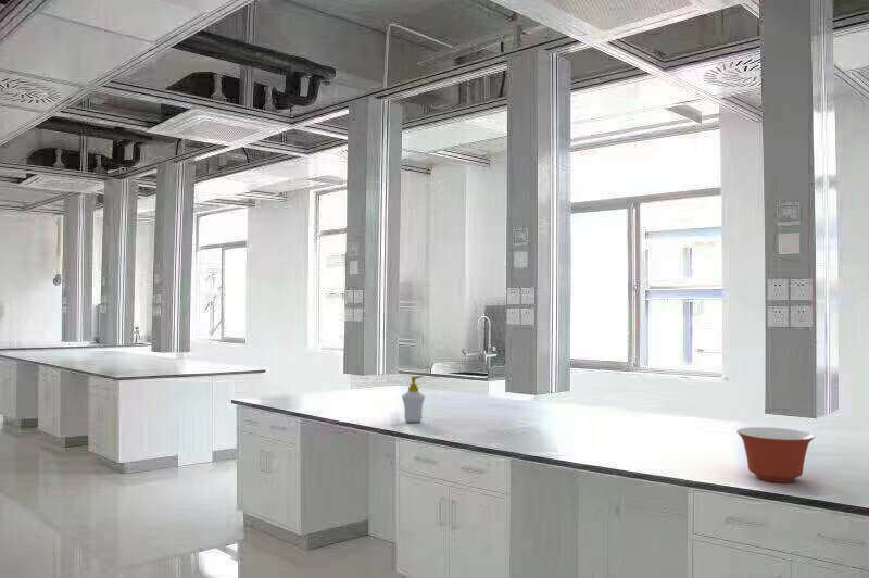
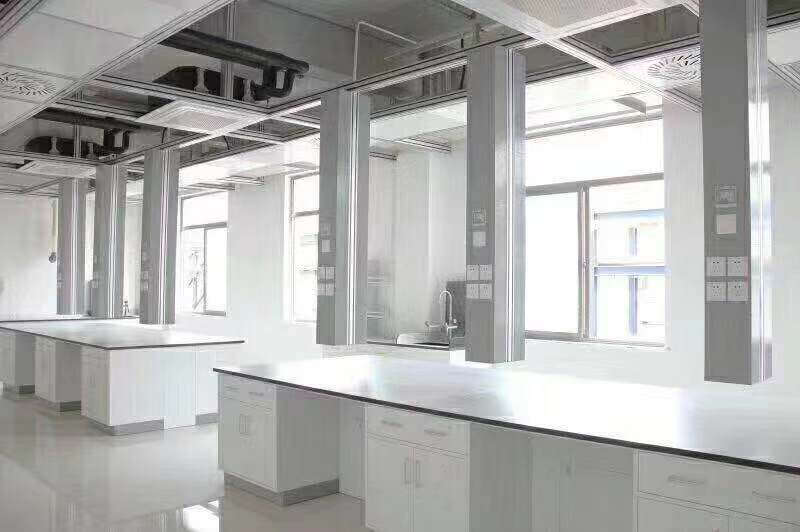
- mixing bowl [735,426,816,483]
- soap bottle [401,375,426,424]
